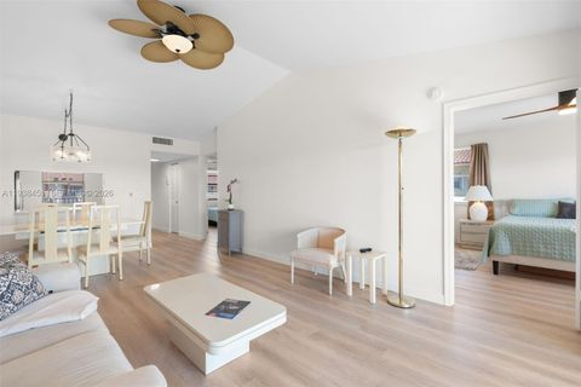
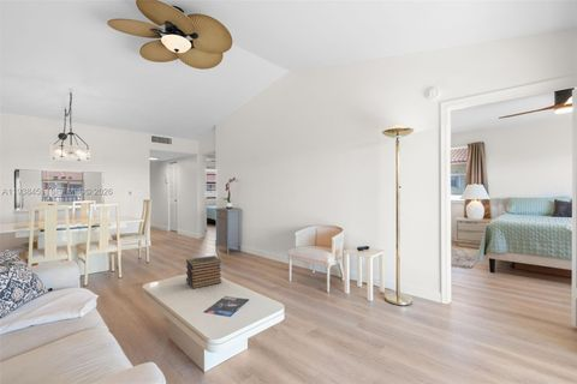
+ book stack [185,254,222,290]
